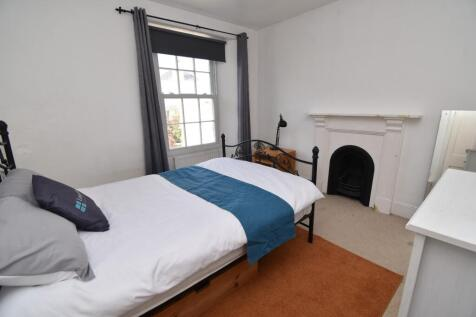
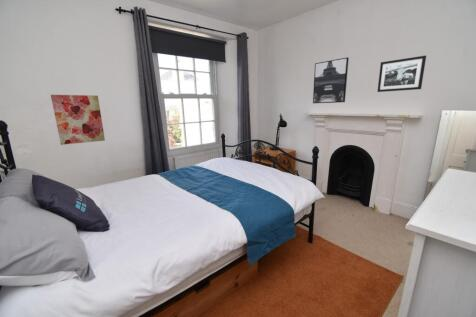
+ wall art [50,94,106,146]
+ picture frame [377,54,427,93]
+ wall art [312,56,350,104]
